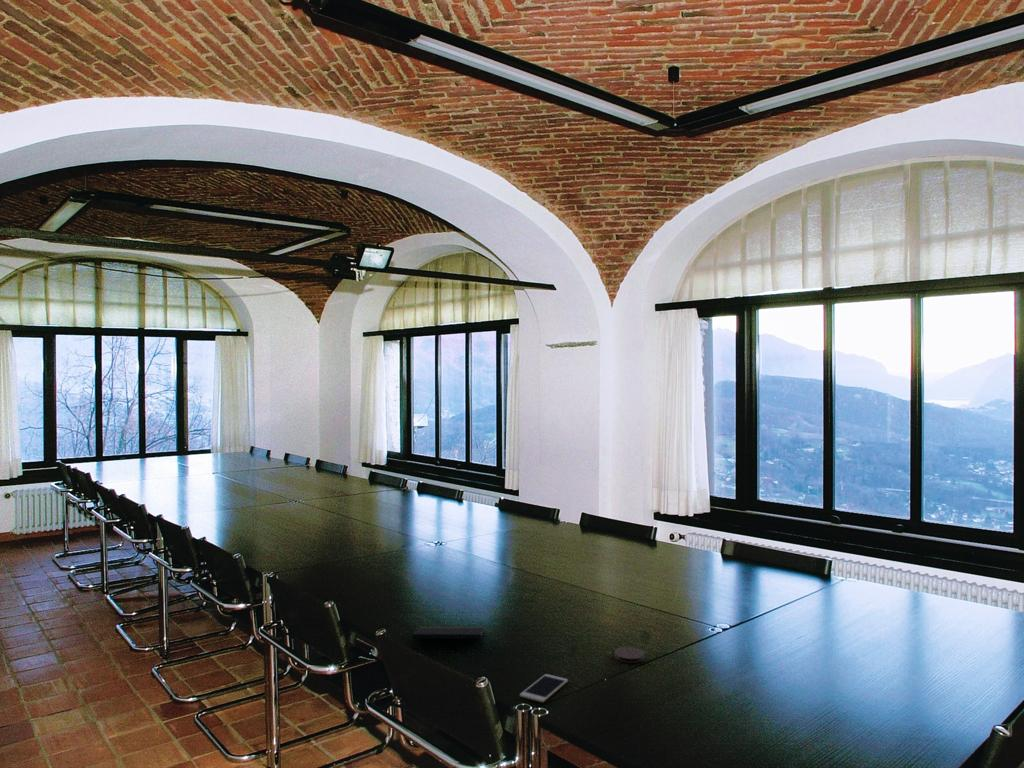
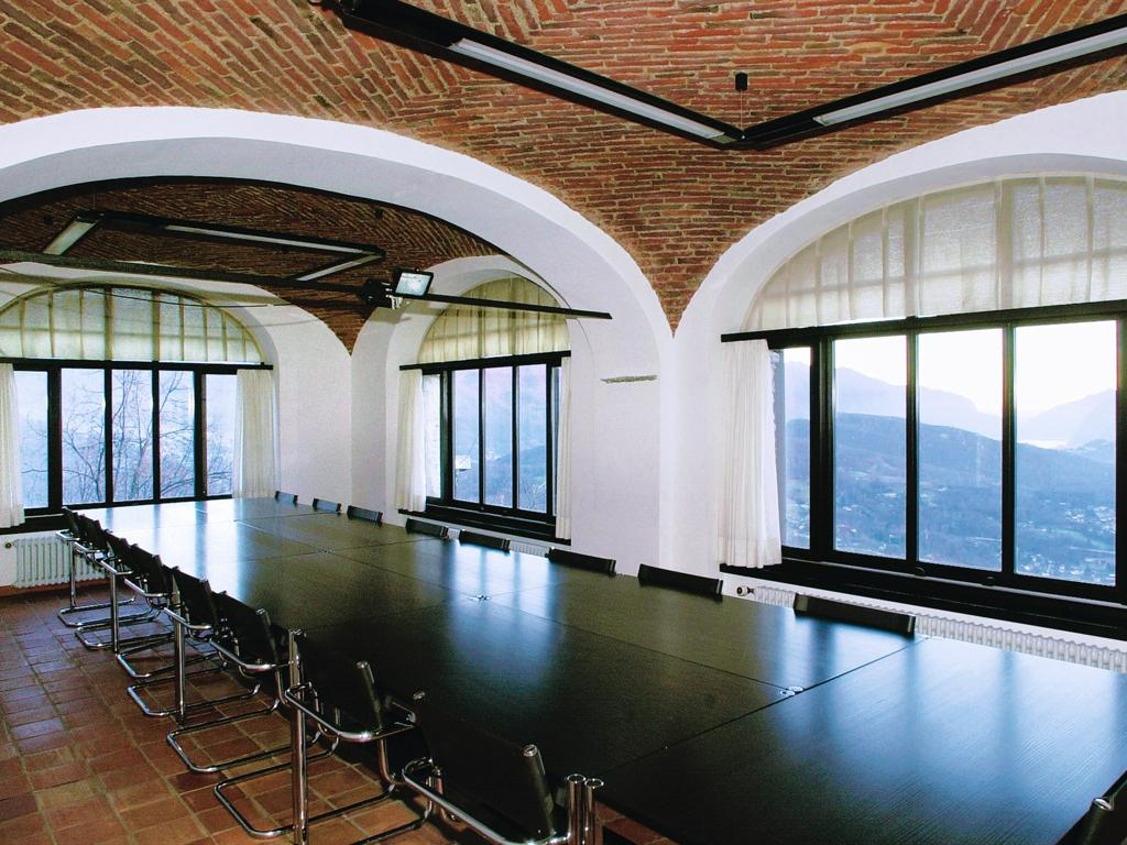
- coaster [613,646,646,664]
- cell phone [519,673,569,703]
- notepad [411,626,485,647]
